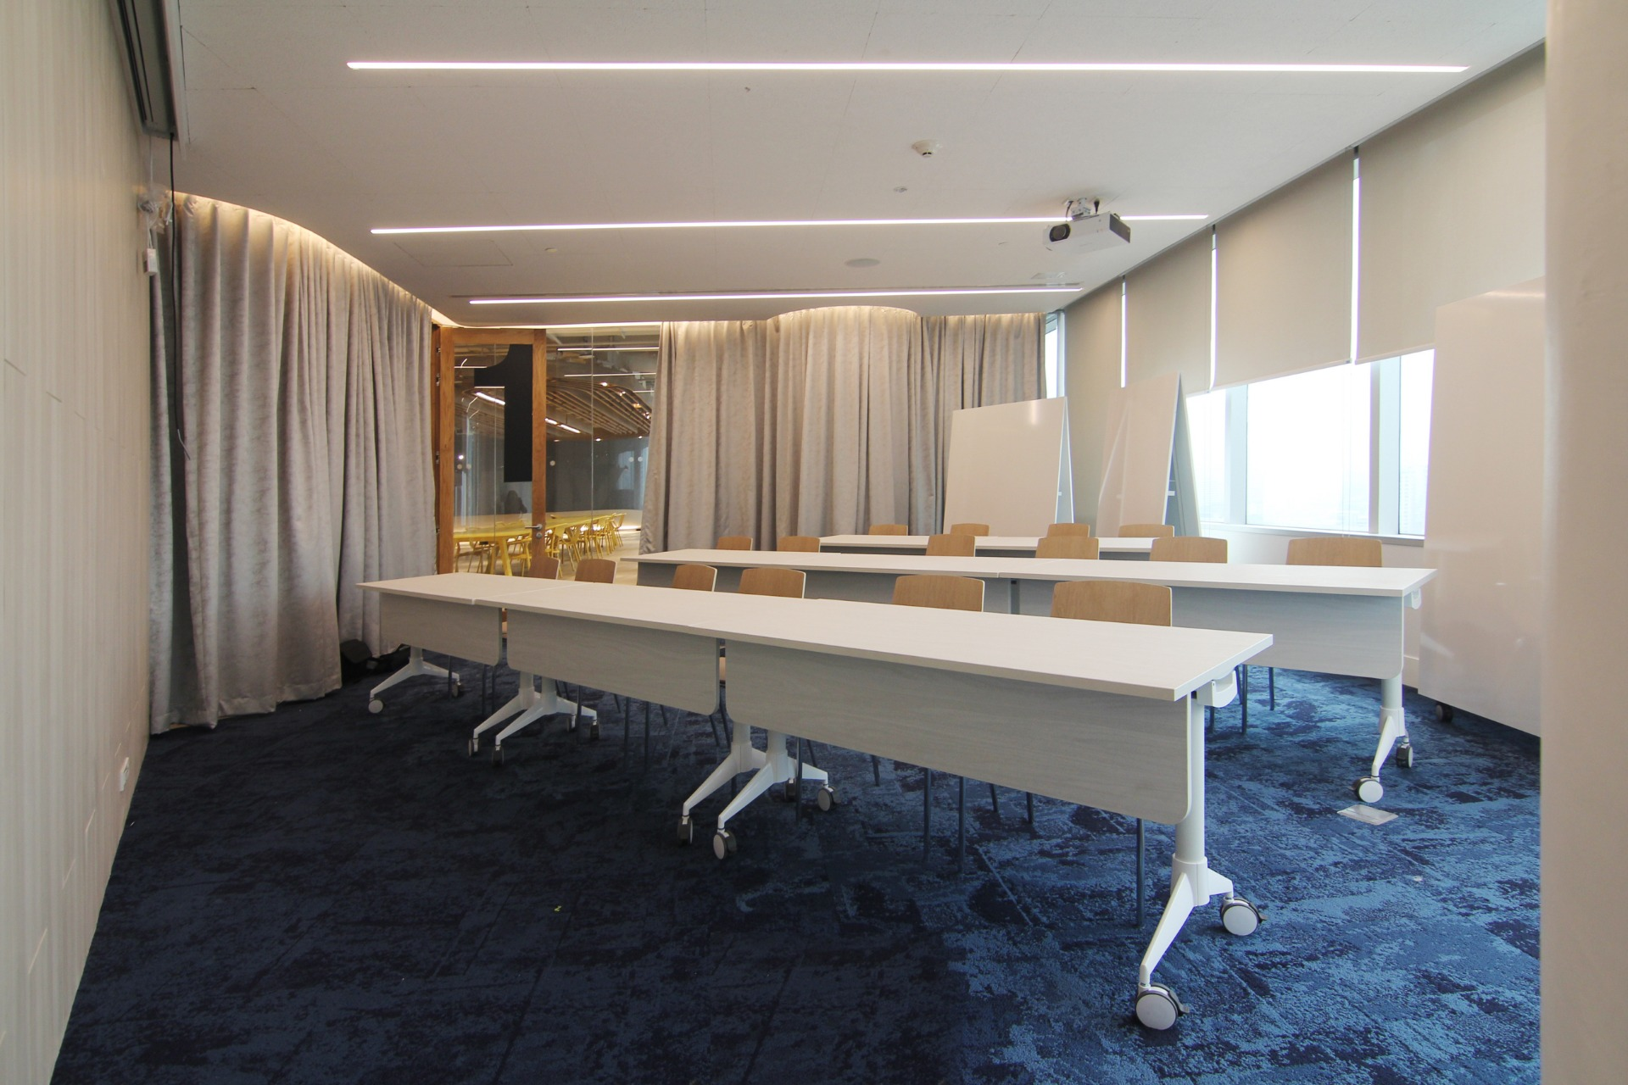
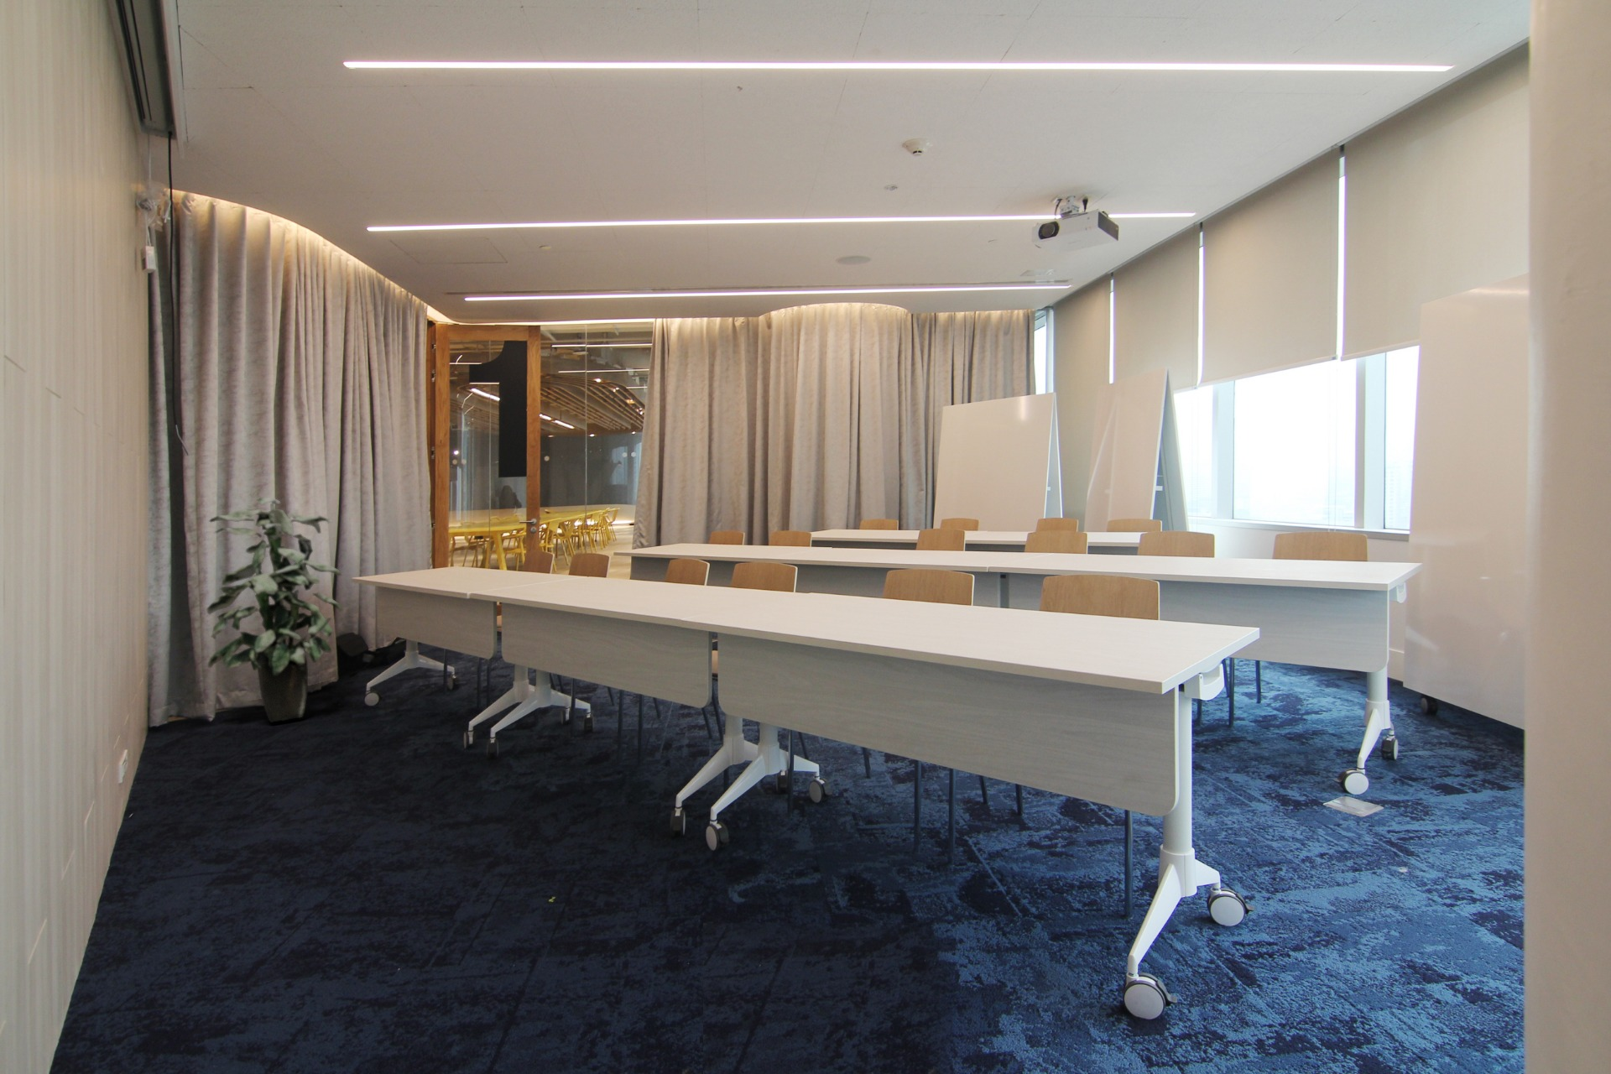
+ indoor plant [206,496,344,723]
